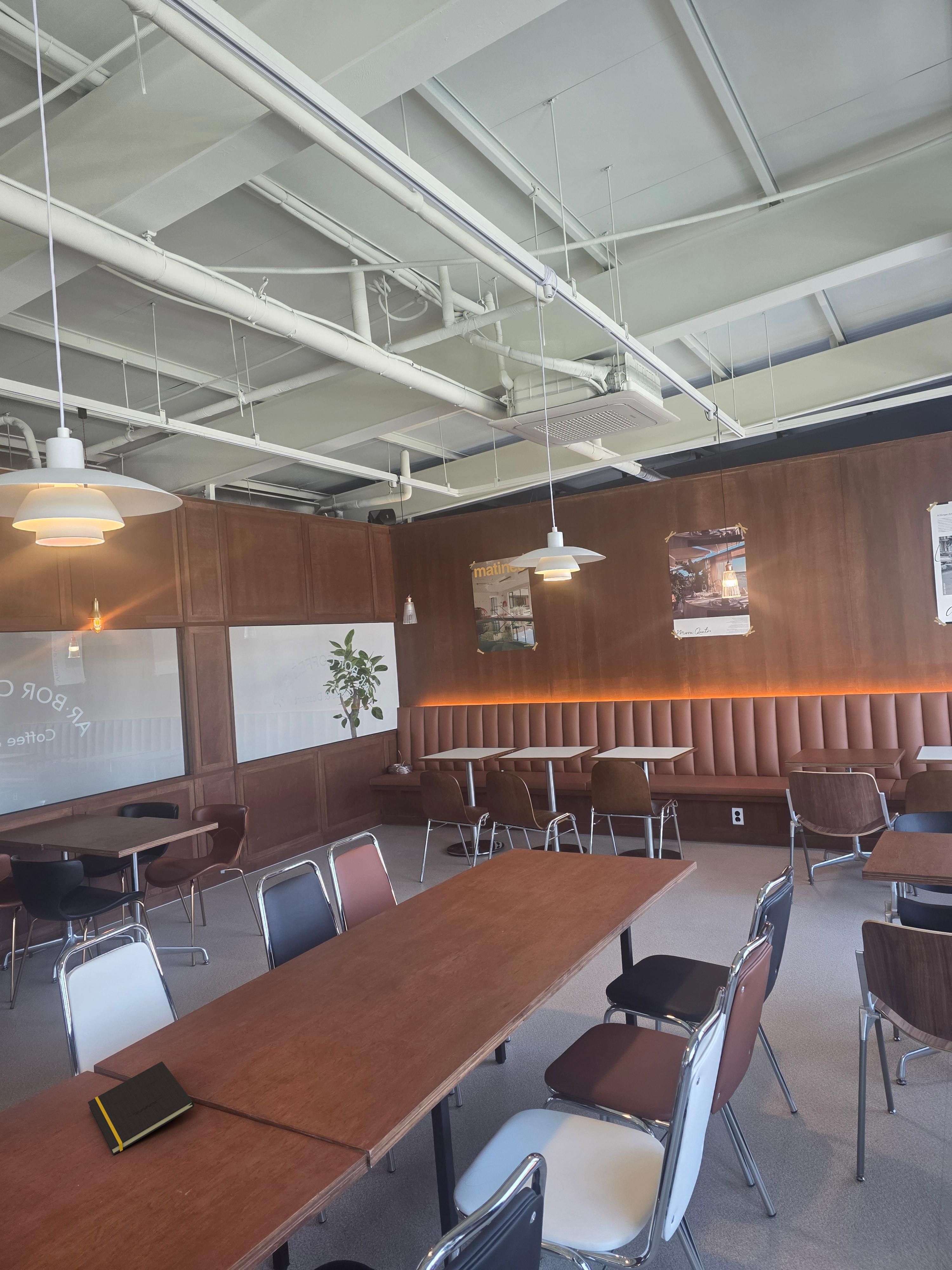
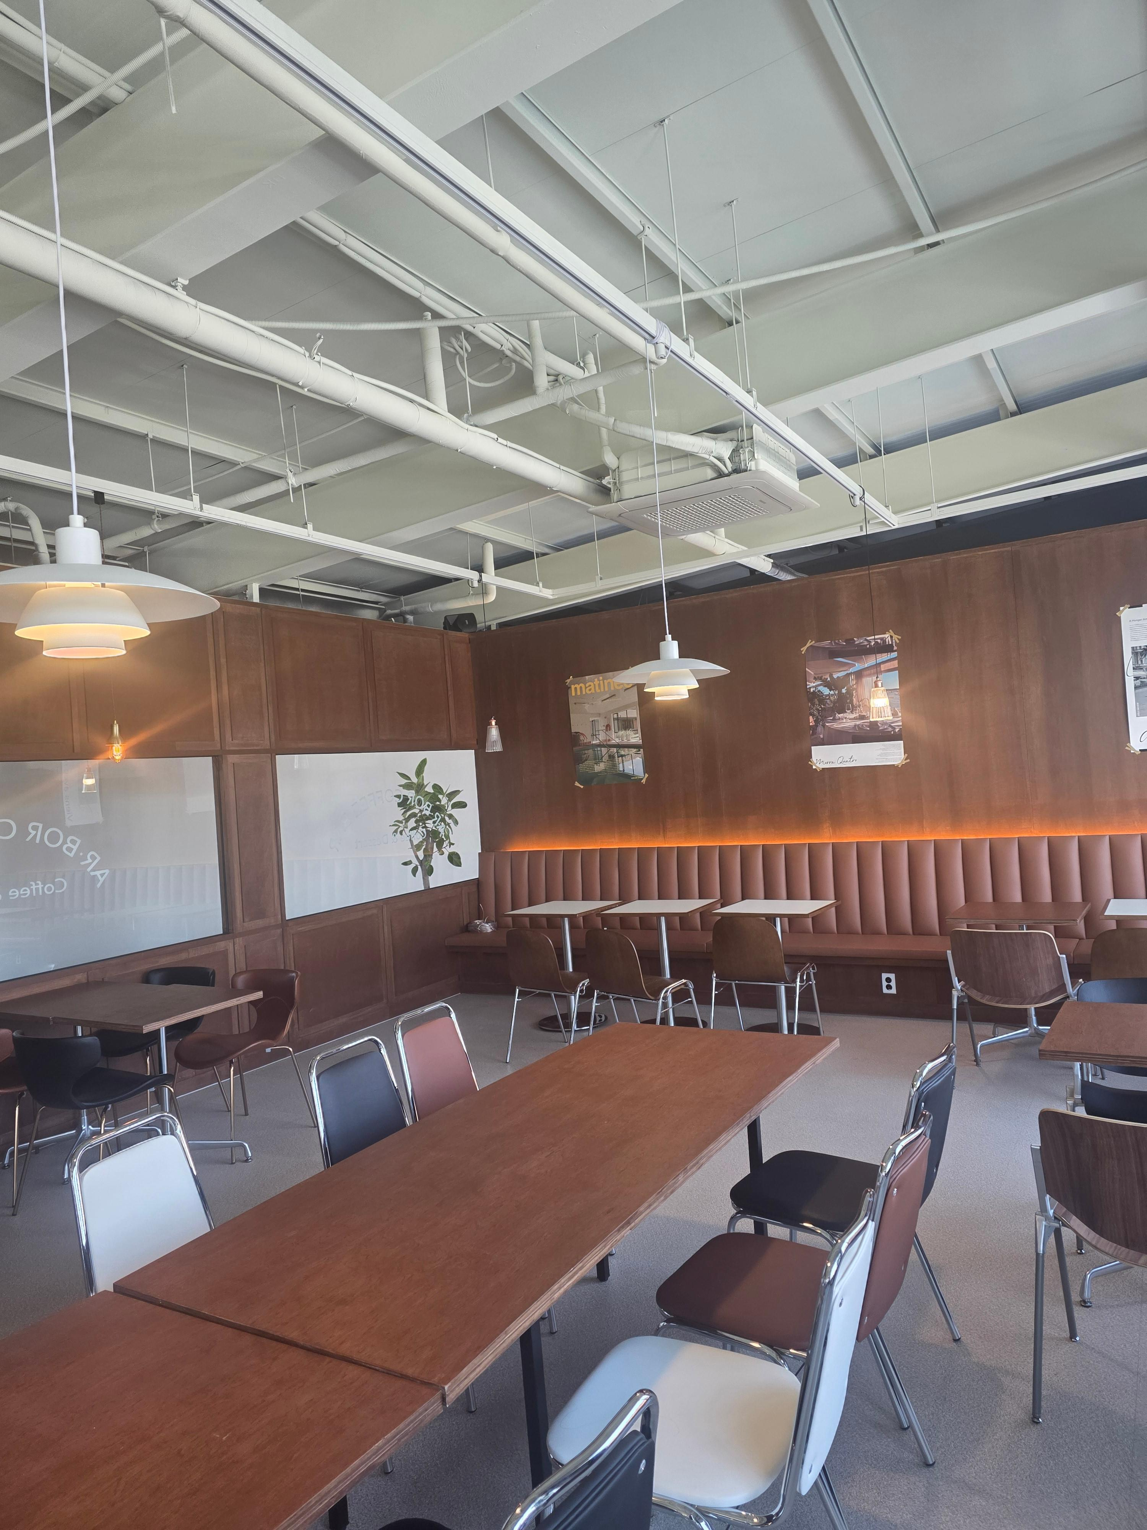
- notepad [88,1061,194,1155]
